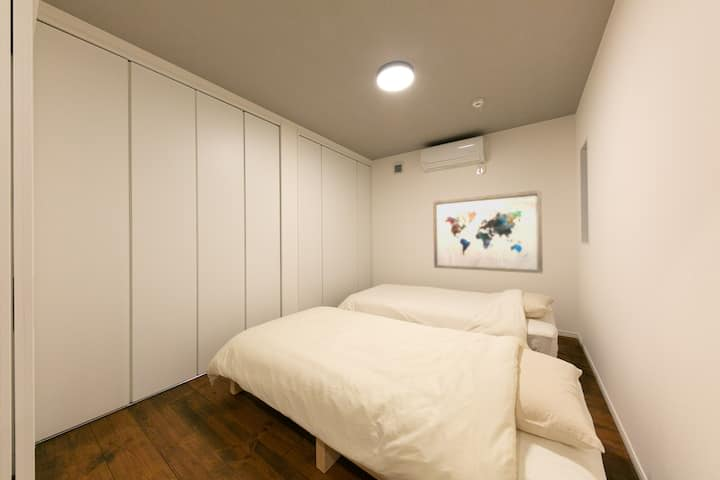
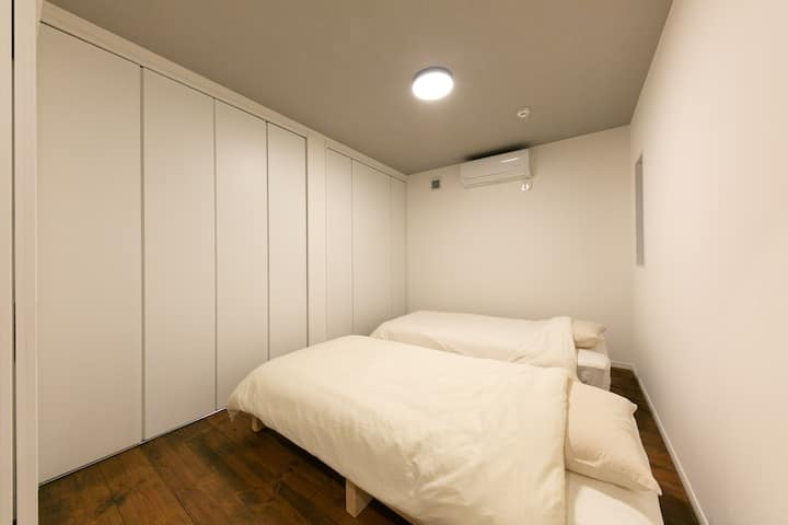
- wall art [432,189,544,274]
